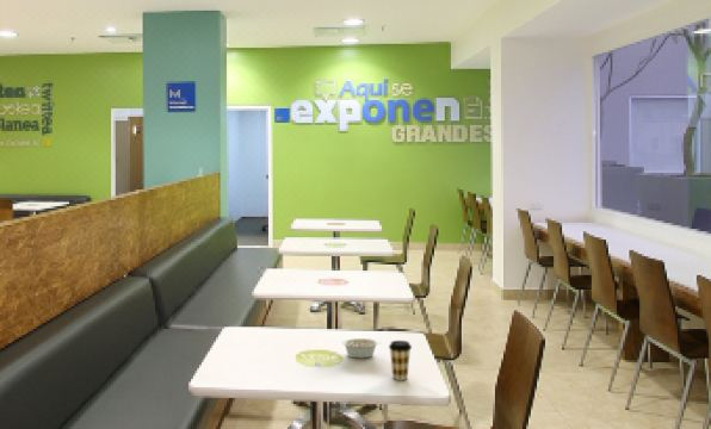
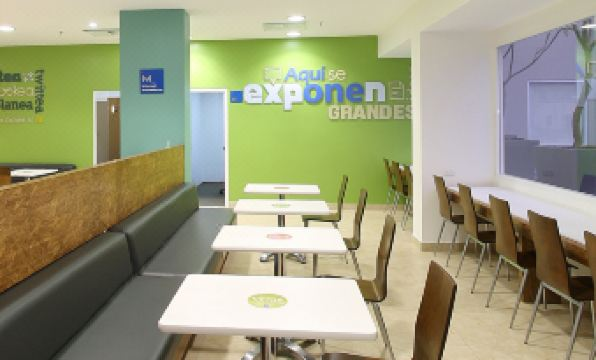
- coffee cup [388,340,413,381]
- legume [341,337,381,359]
